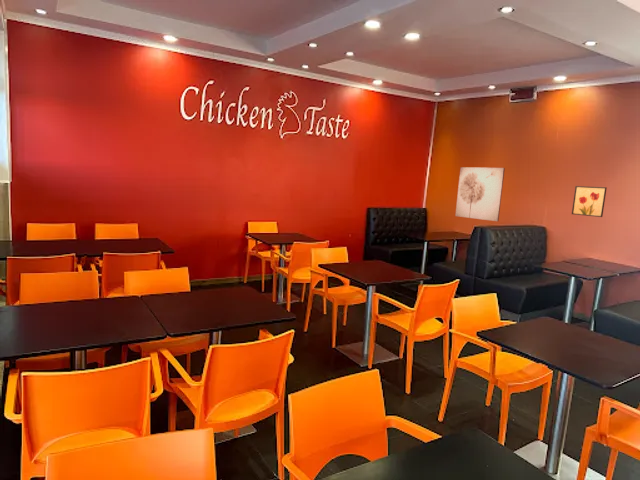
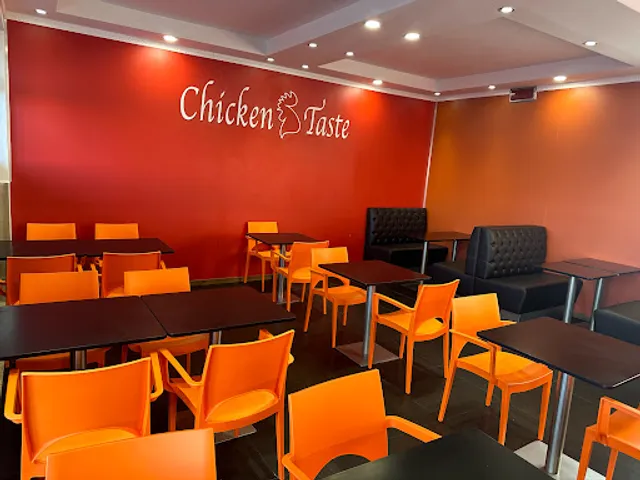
- wall art [454,166,506,222]
- wall art [571,185,608,218]
